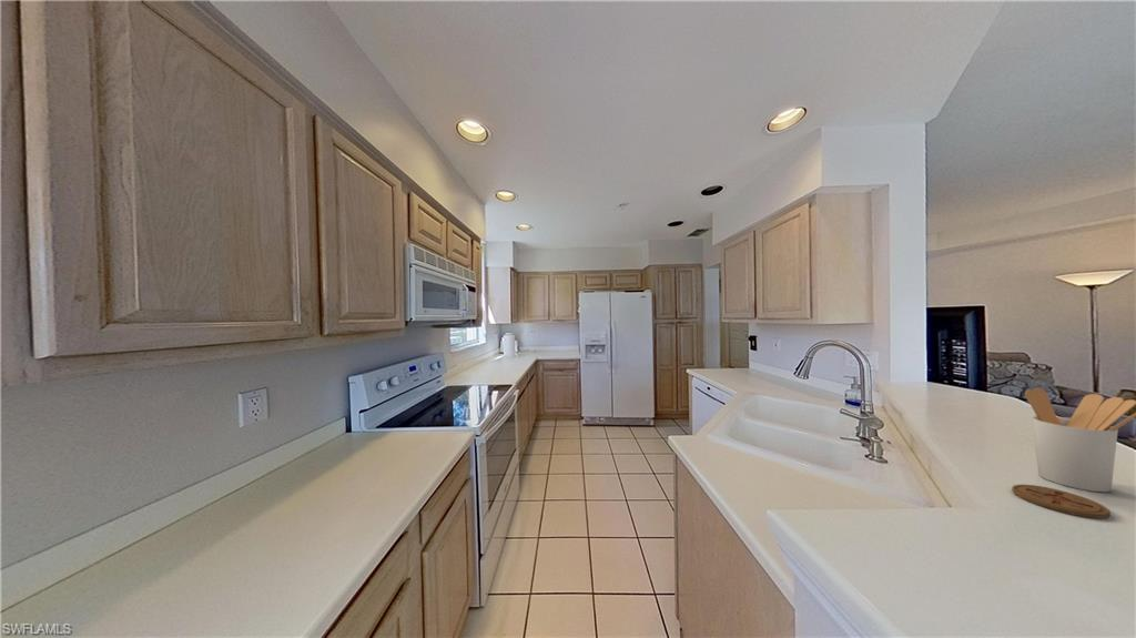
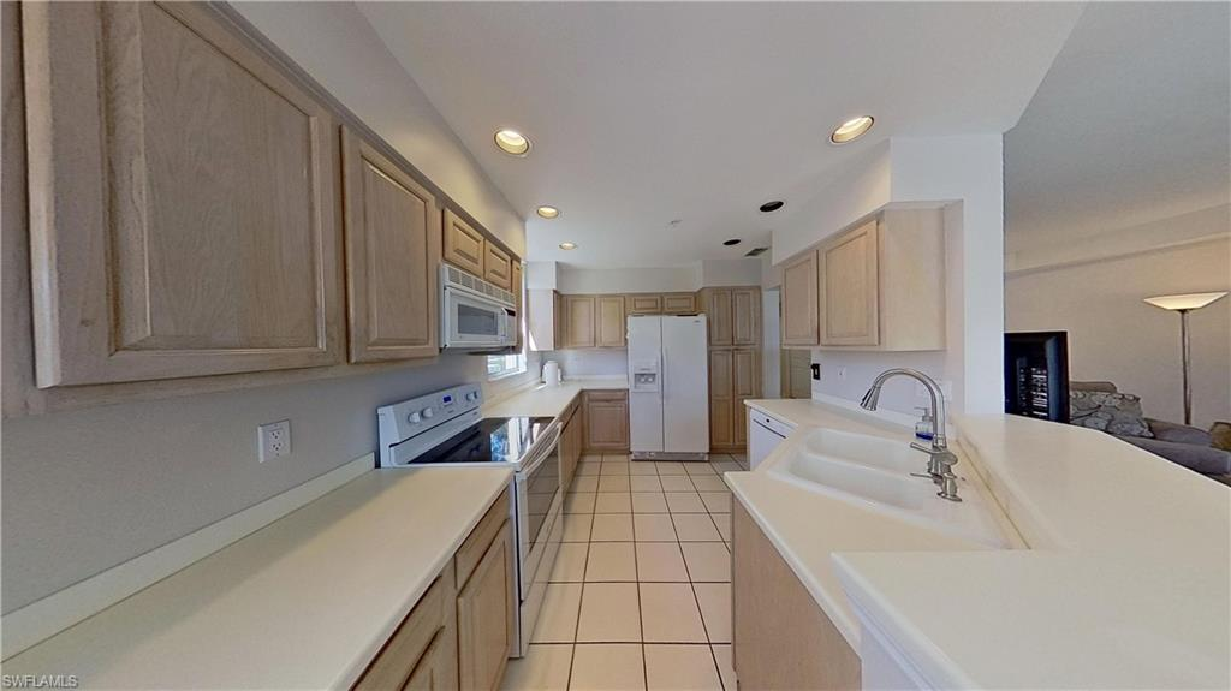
- utensil holder [1024,387,1136,493]
- coaster [1011,484,1112,519]
